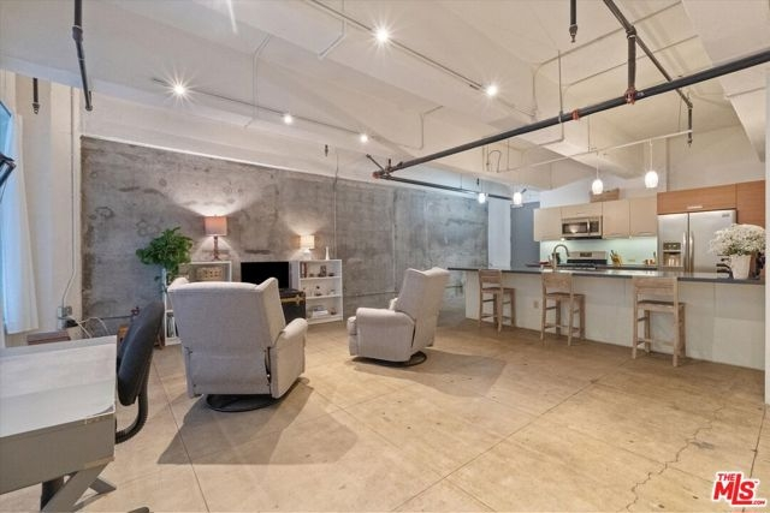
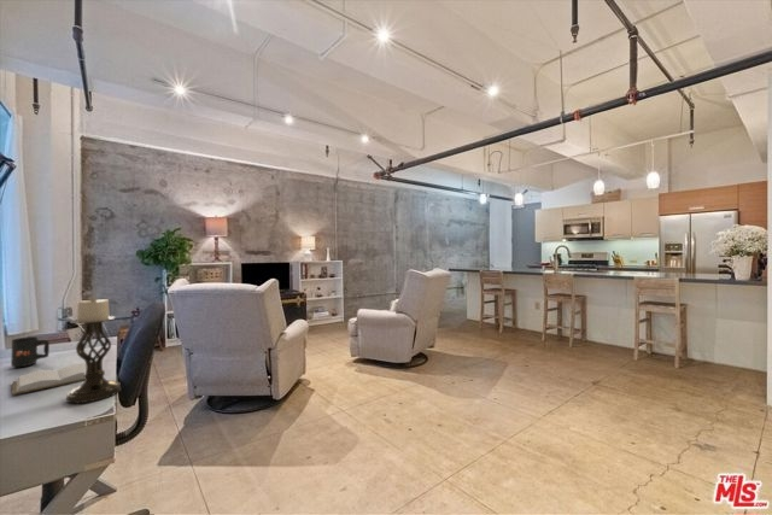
+ mug [10,335,51,368]
+ candle holder [65,295,122,404]
+ book [11,363,87,396]
